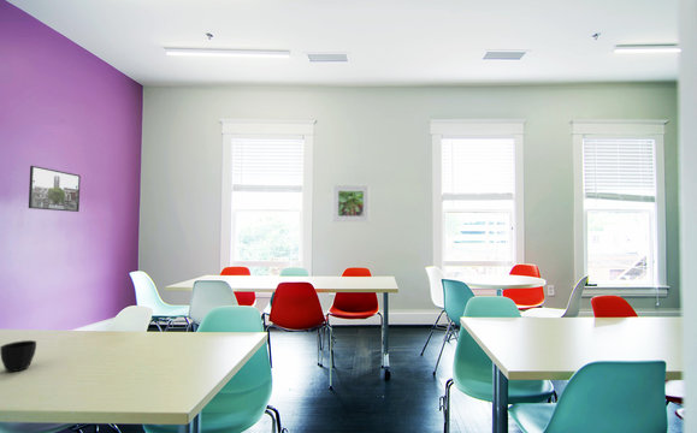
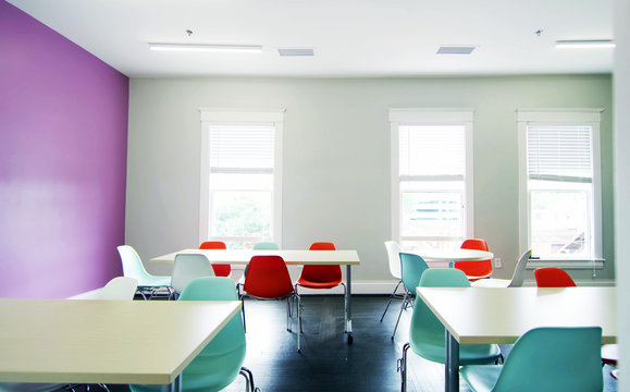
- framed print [28,165,82,213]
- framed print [331,184,371,223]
- cup [0,339,37,373]
